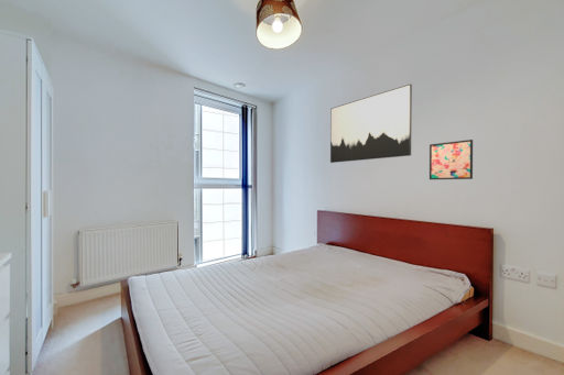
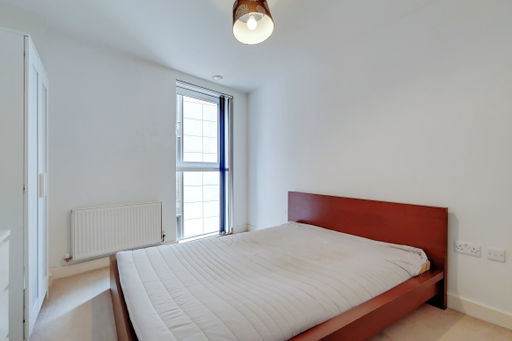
- wall art [429,139,474,180]
- wall art [329,84,413,164]
